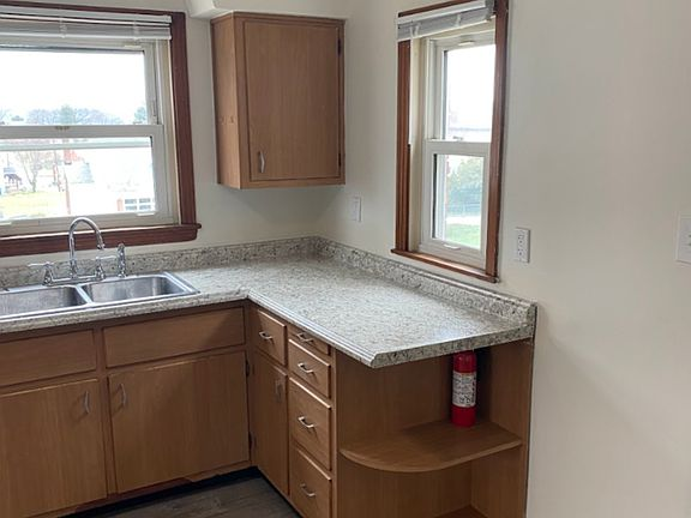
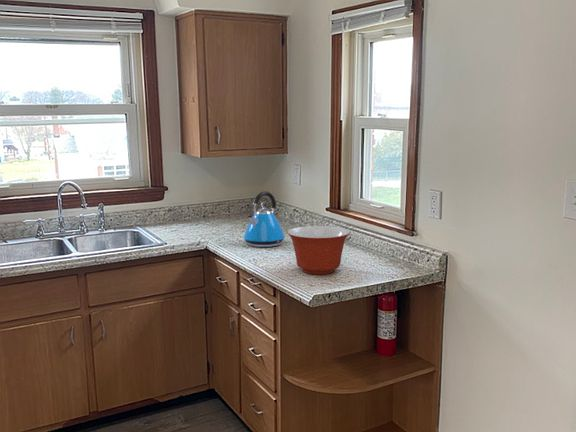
+ mixing bowl [286,225,351,275]
+ kettle [243,190,286,248]
